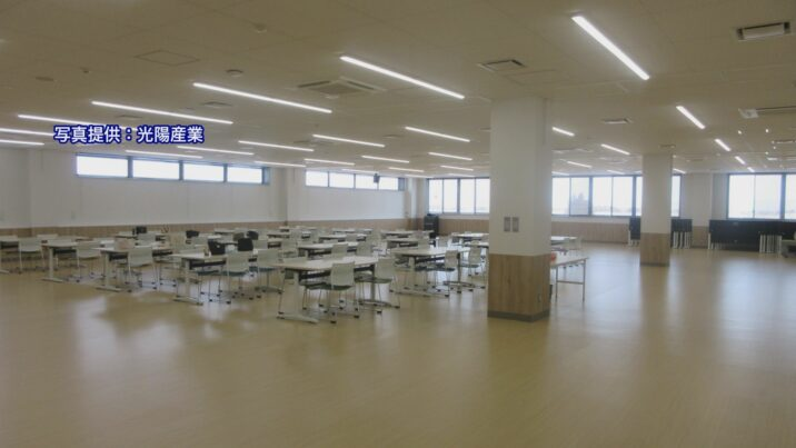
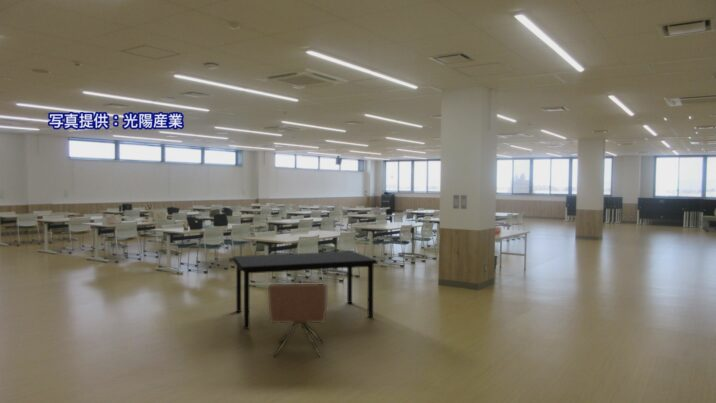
+ dining table [231,250,380,330]
+ chair [267,283,329,358]
